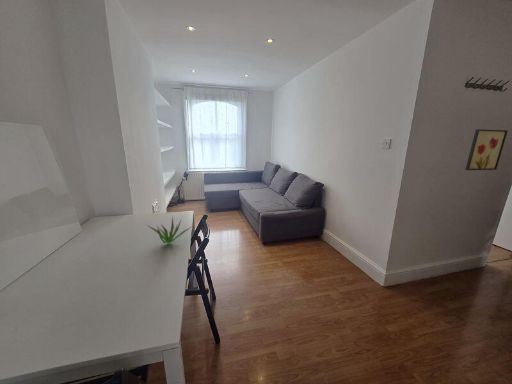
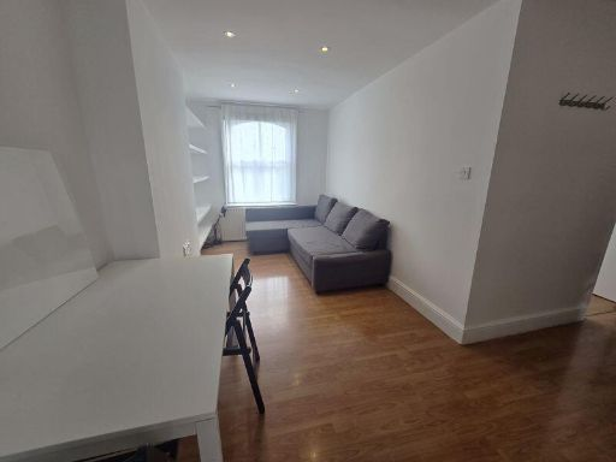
- succulent plant [146,214,195,244]
- wall art [465,128,509,171]
